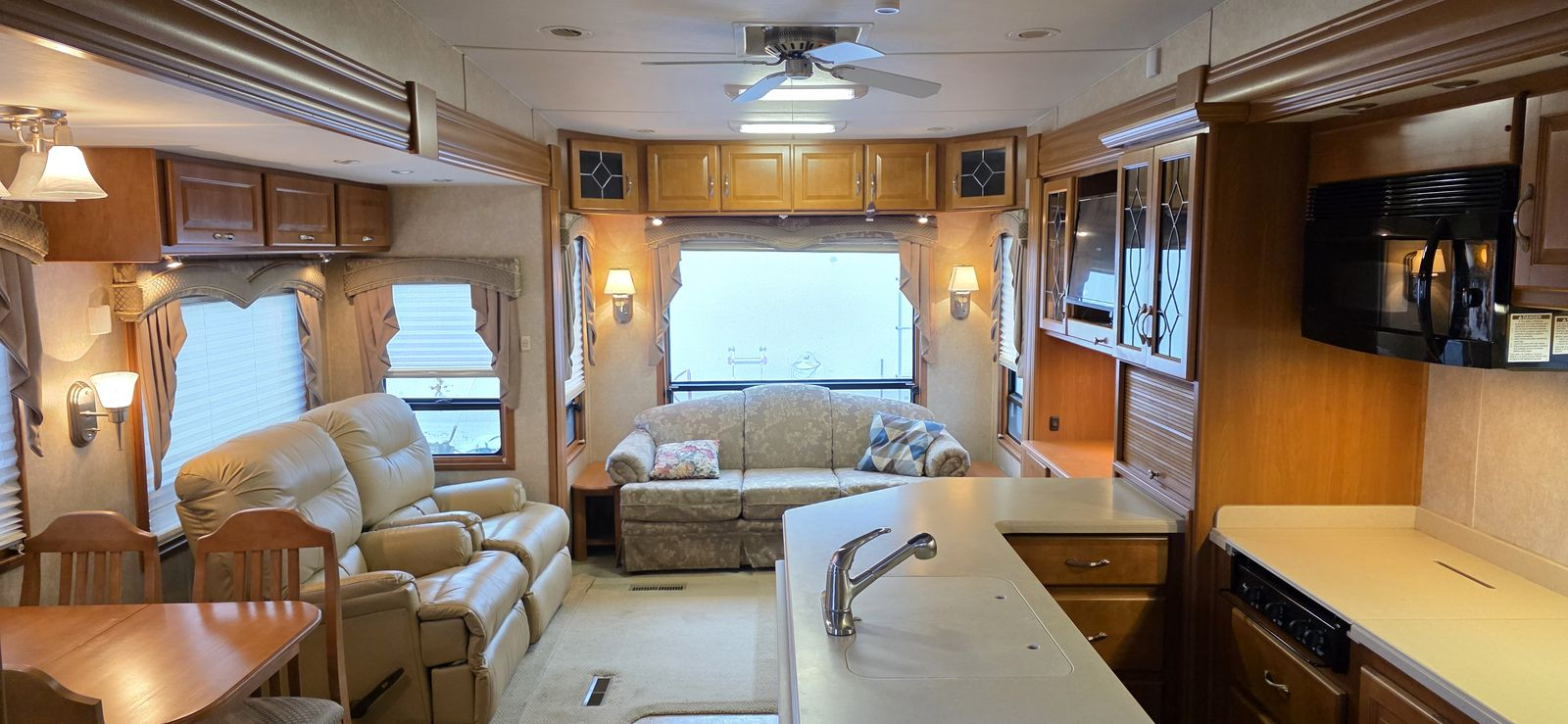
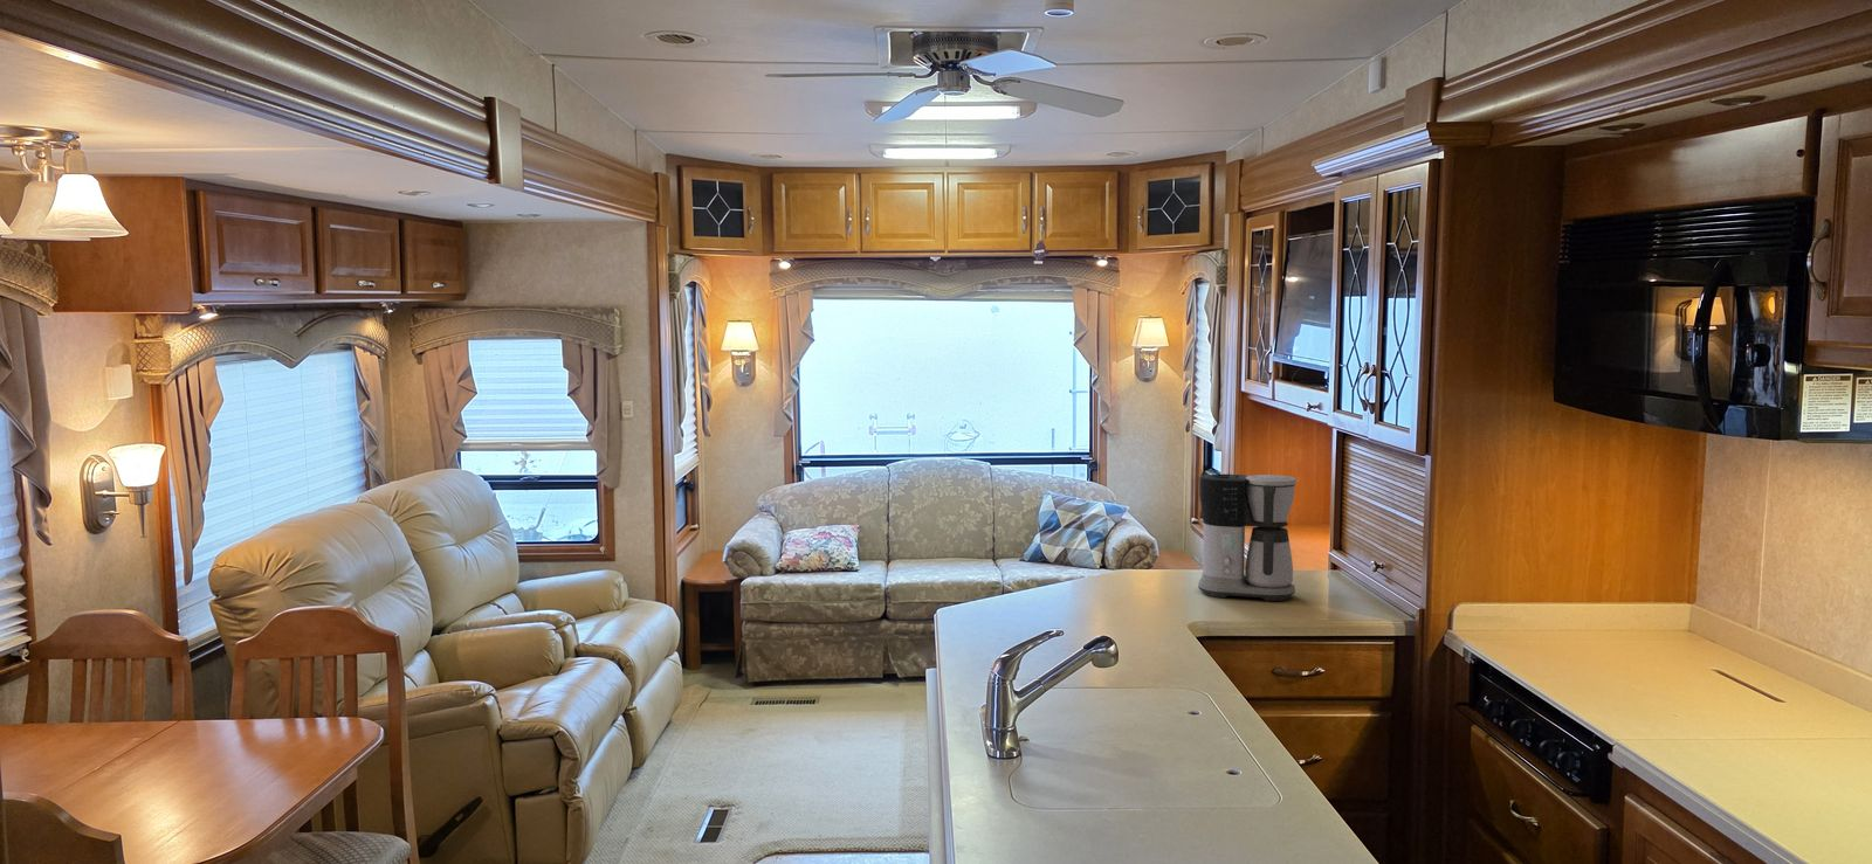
+ coffee maker [1197,474,1298,603]
